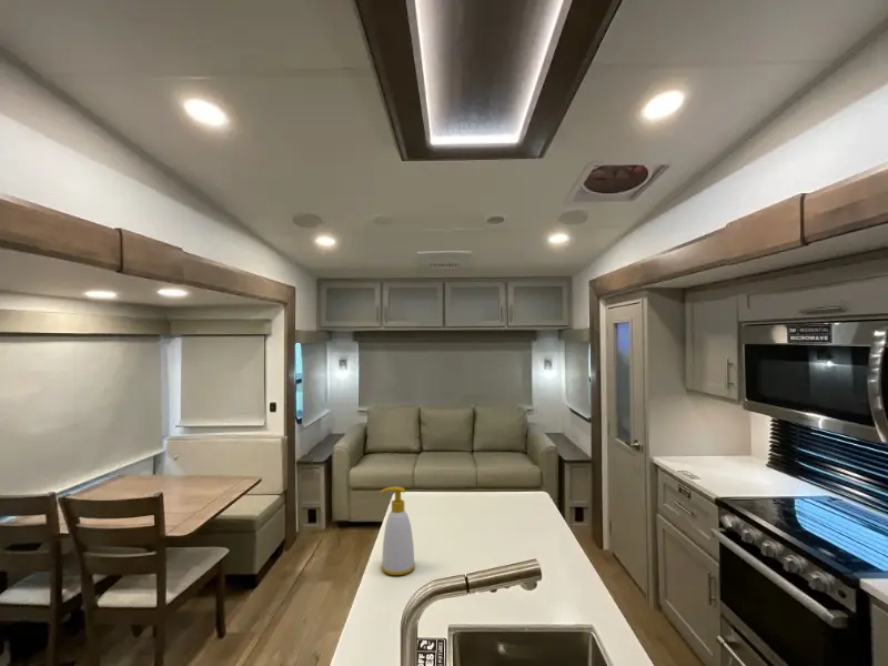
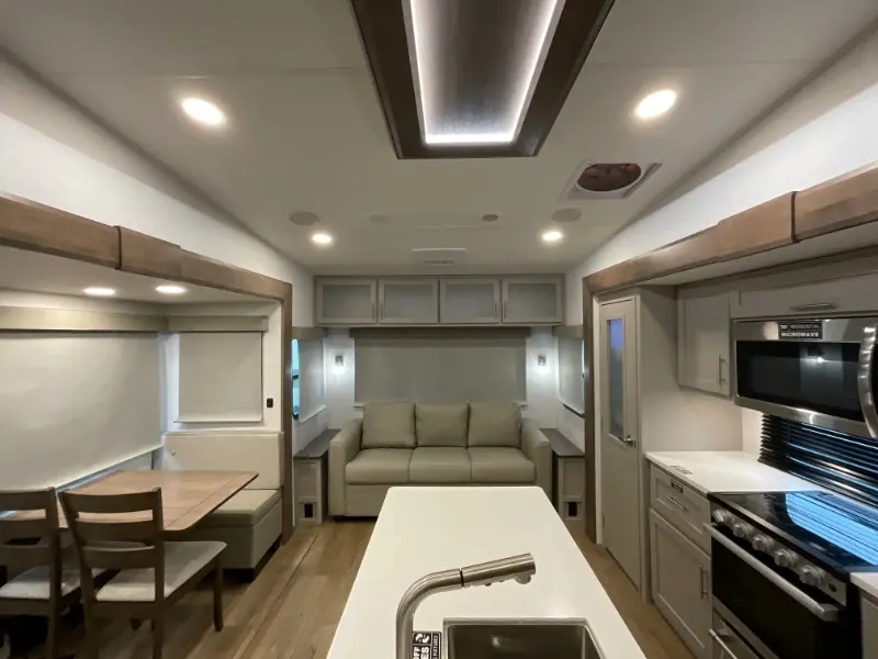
- soap bottle [379,485,416,576]
